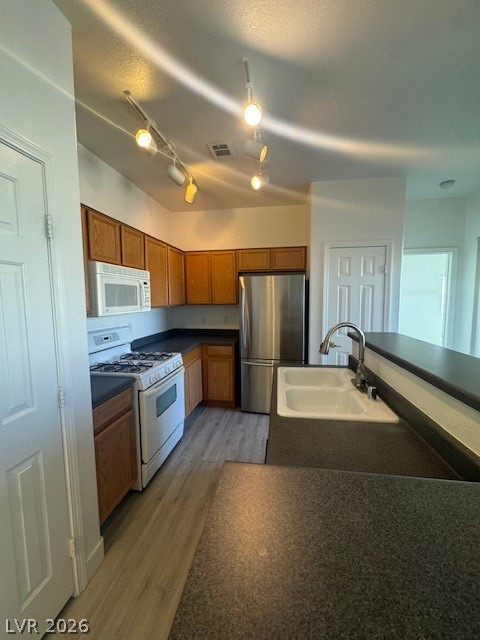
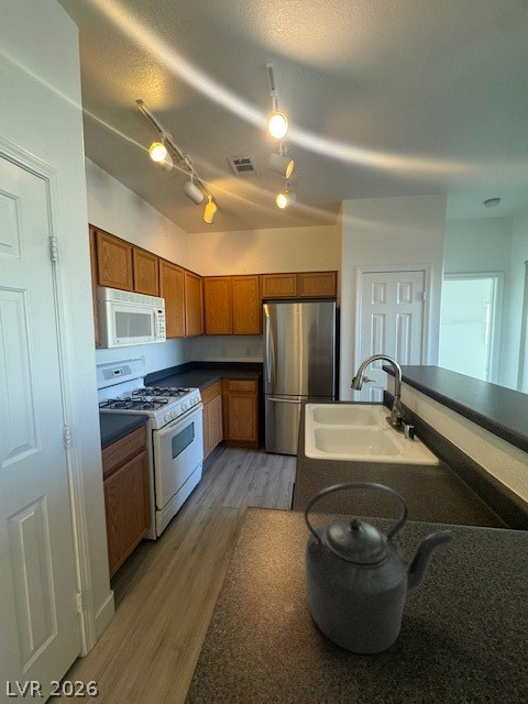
+ kettle [302,481,453,654]
